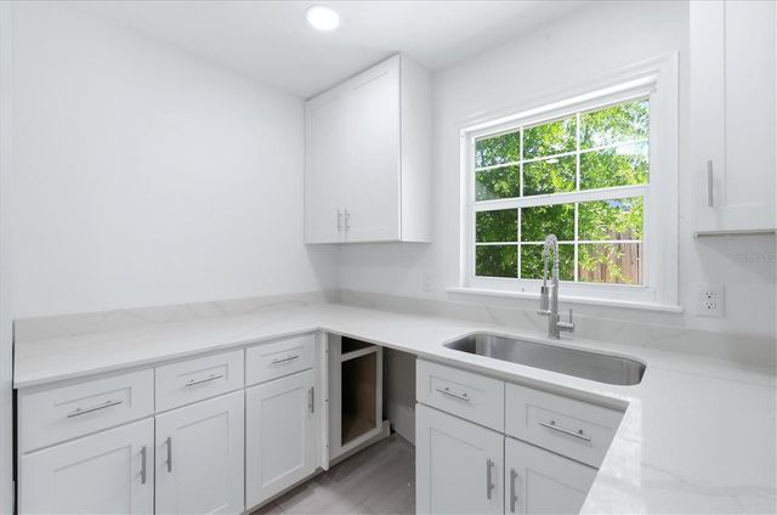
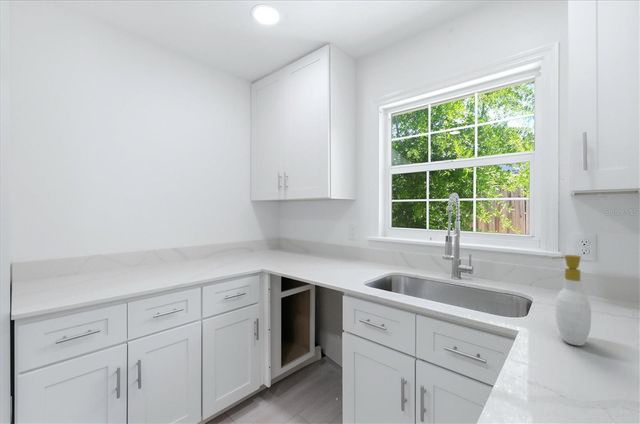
+ soap bottle [551,254,592,347]
